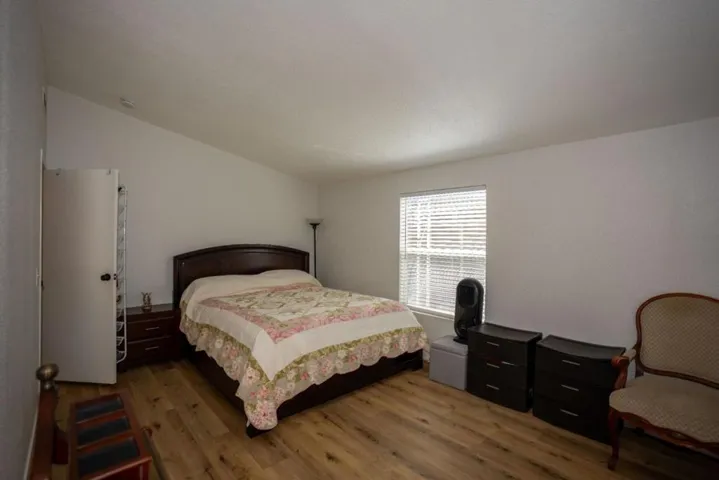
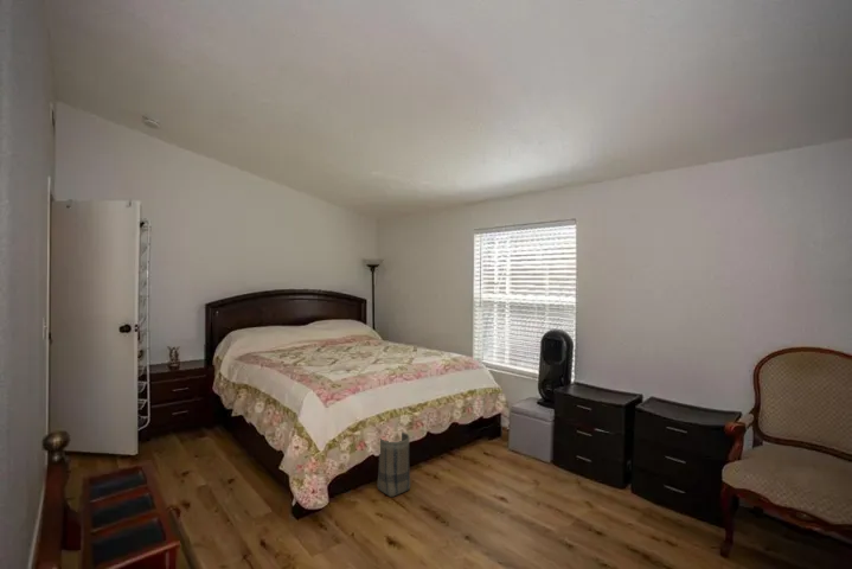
+ basket [377,431,411,498]
